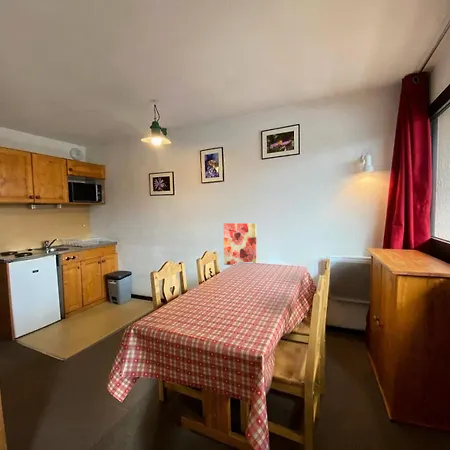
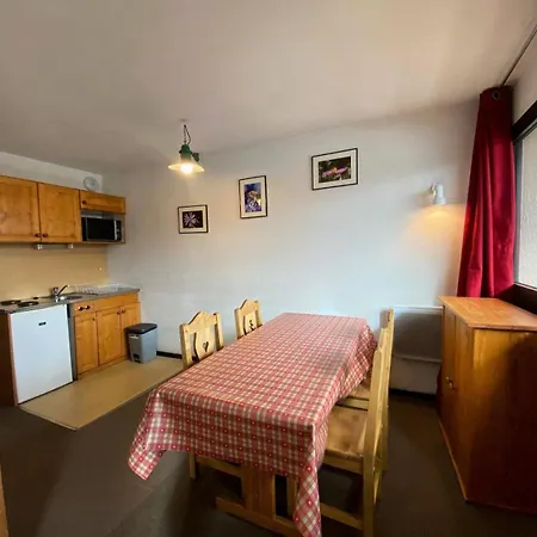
- wall art [223,222,258,266]
